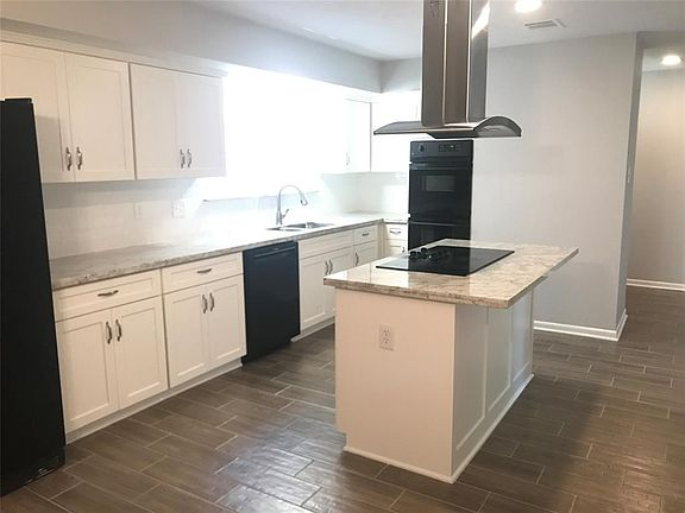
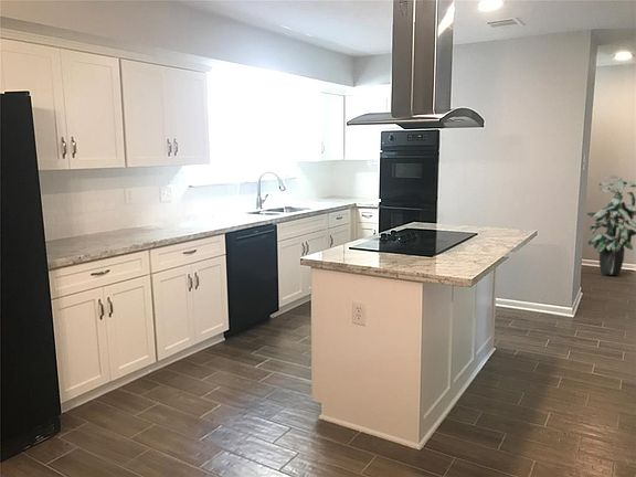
+ indoor plant [584,174,636,276]
